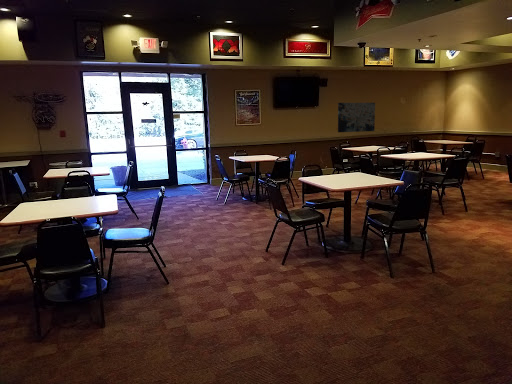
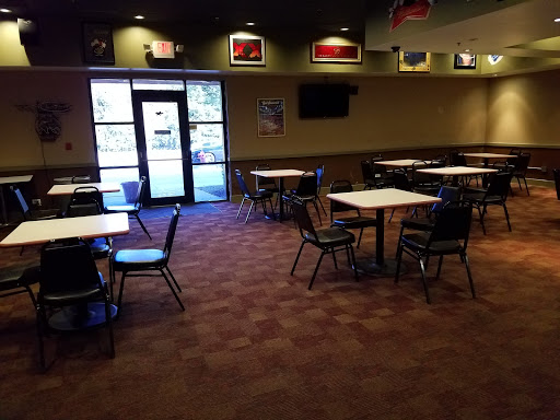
- wall art [337,102,376,133]
